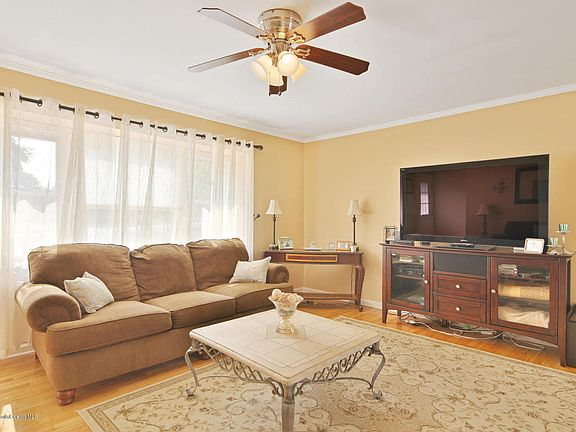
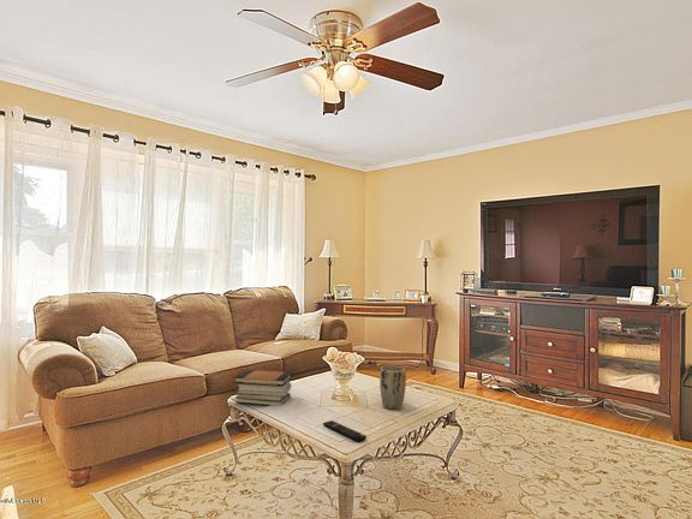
+ remote control [322,419,368,442]
+ book stack [233,369,293,406]
+ plant pot [378,365,407,411]
